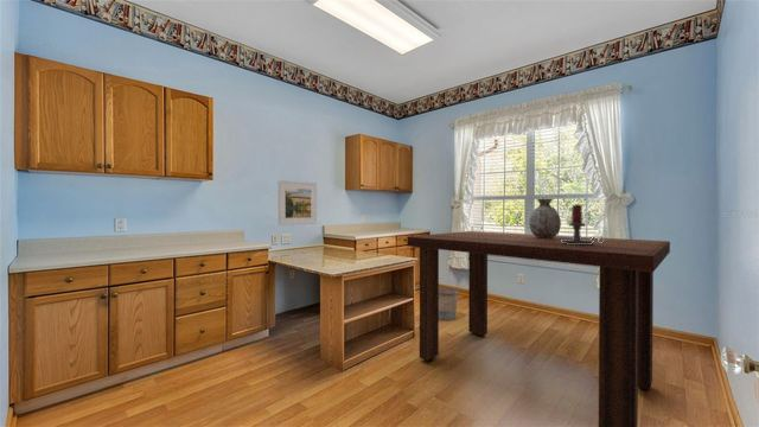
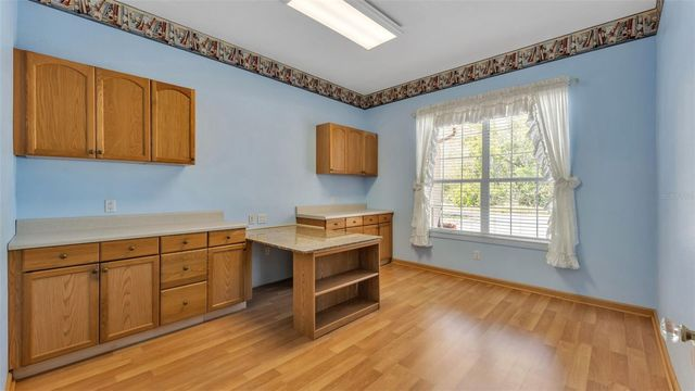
- dining table [406,230,671,427]
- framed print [278,179,318,227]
- candle holder [561,203,605,244]
- wastebasket [439,287,459,321]
- vase [528,198,562,238]
